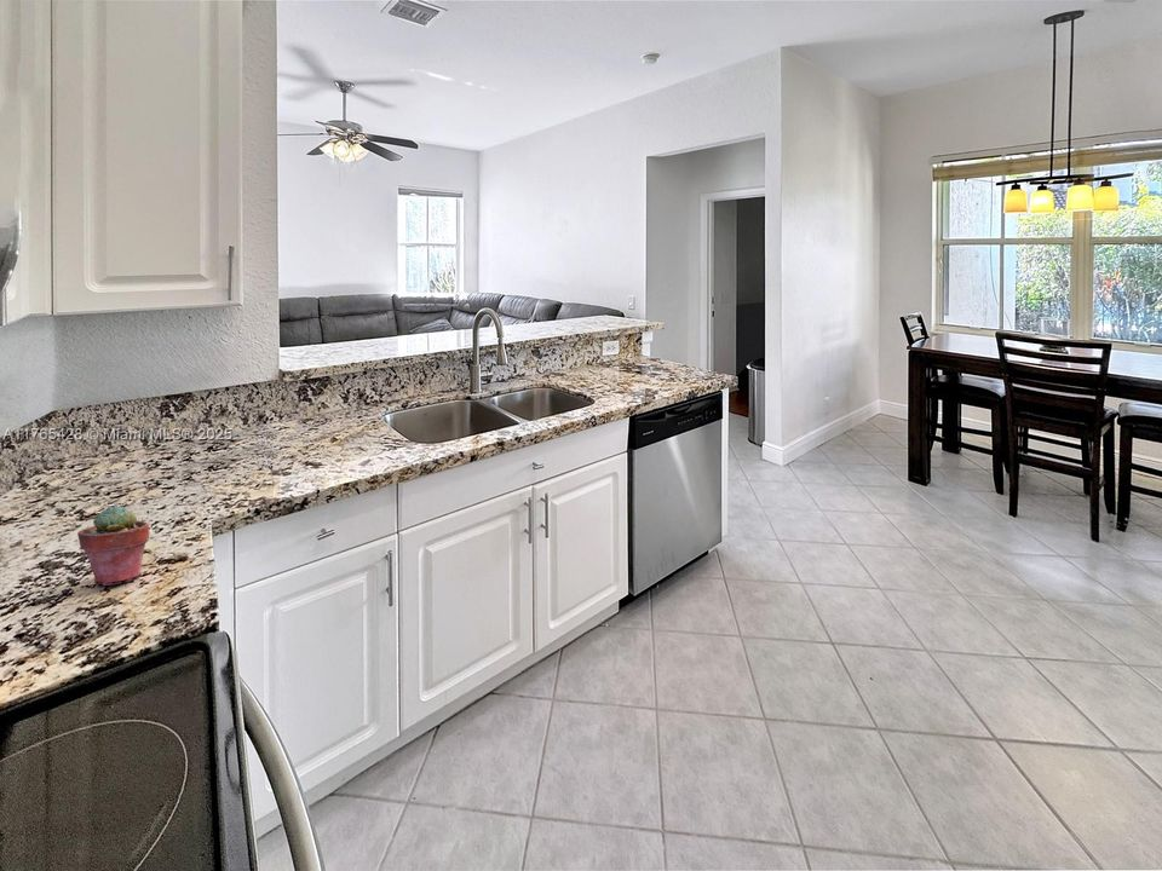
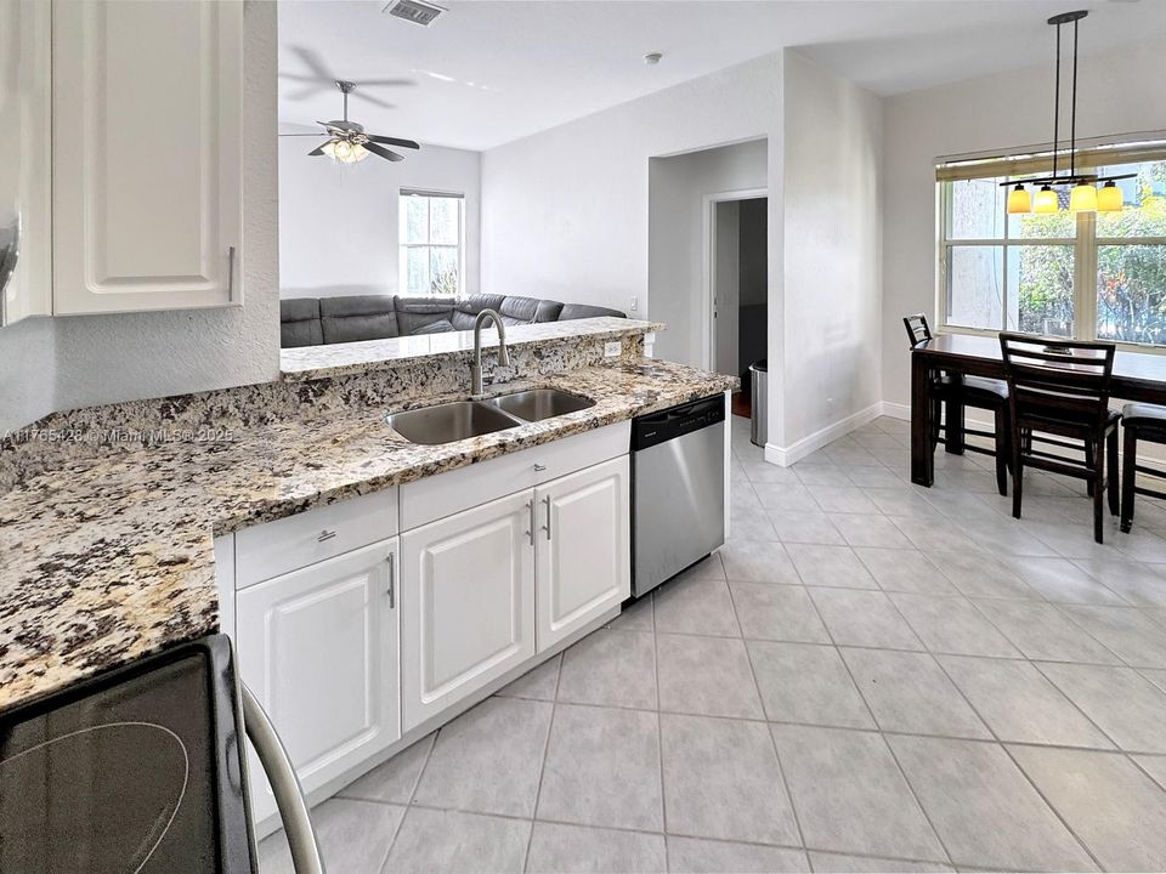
- potted succulent [76,504,151,587]
